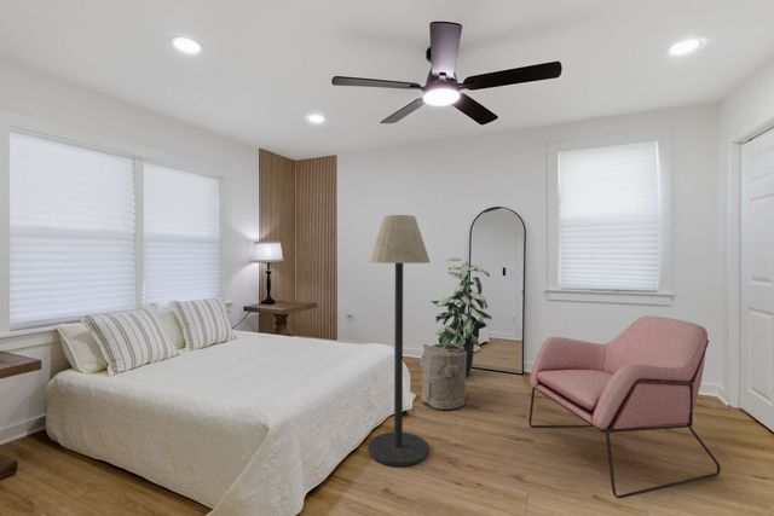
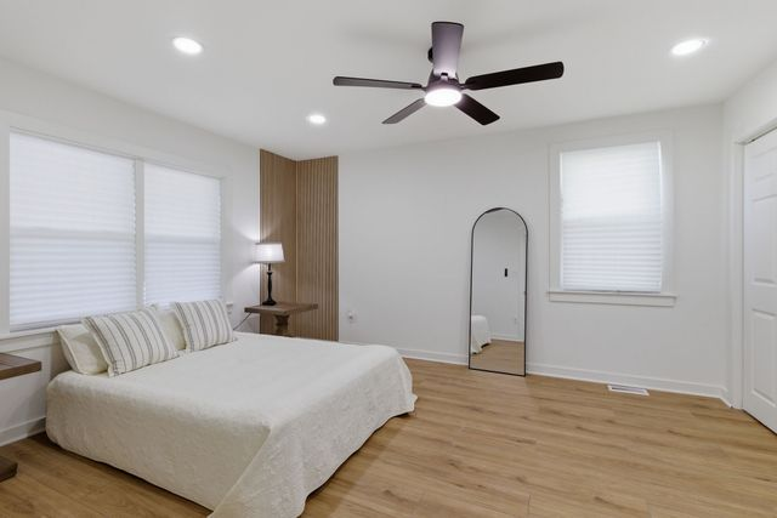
- laundry hamper [414,342,467,411]
- indoor plant [429,256,493,377]
- floor lamp [368,214,432,468]
- armchair [527,314,722,500]
